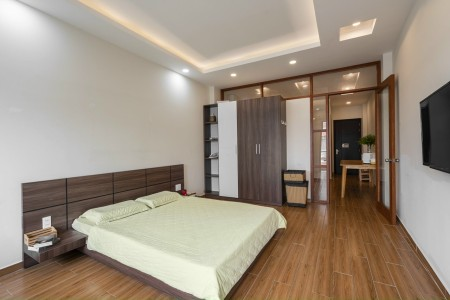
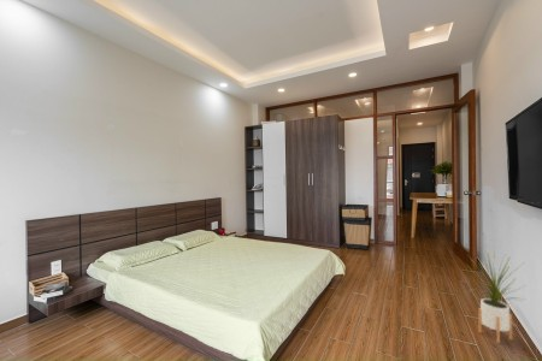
+ house plant [465,249,528,344]
